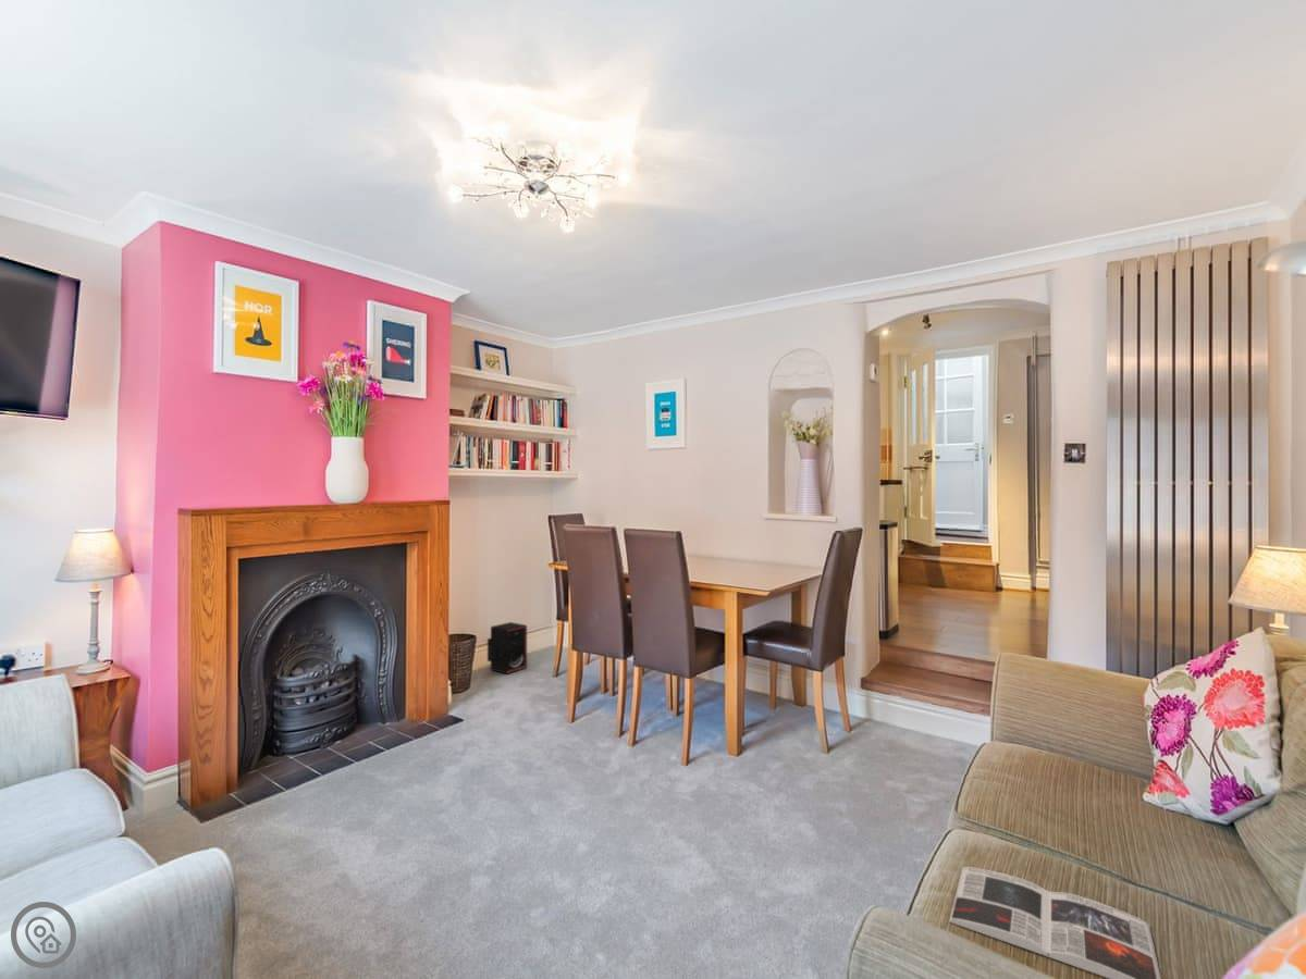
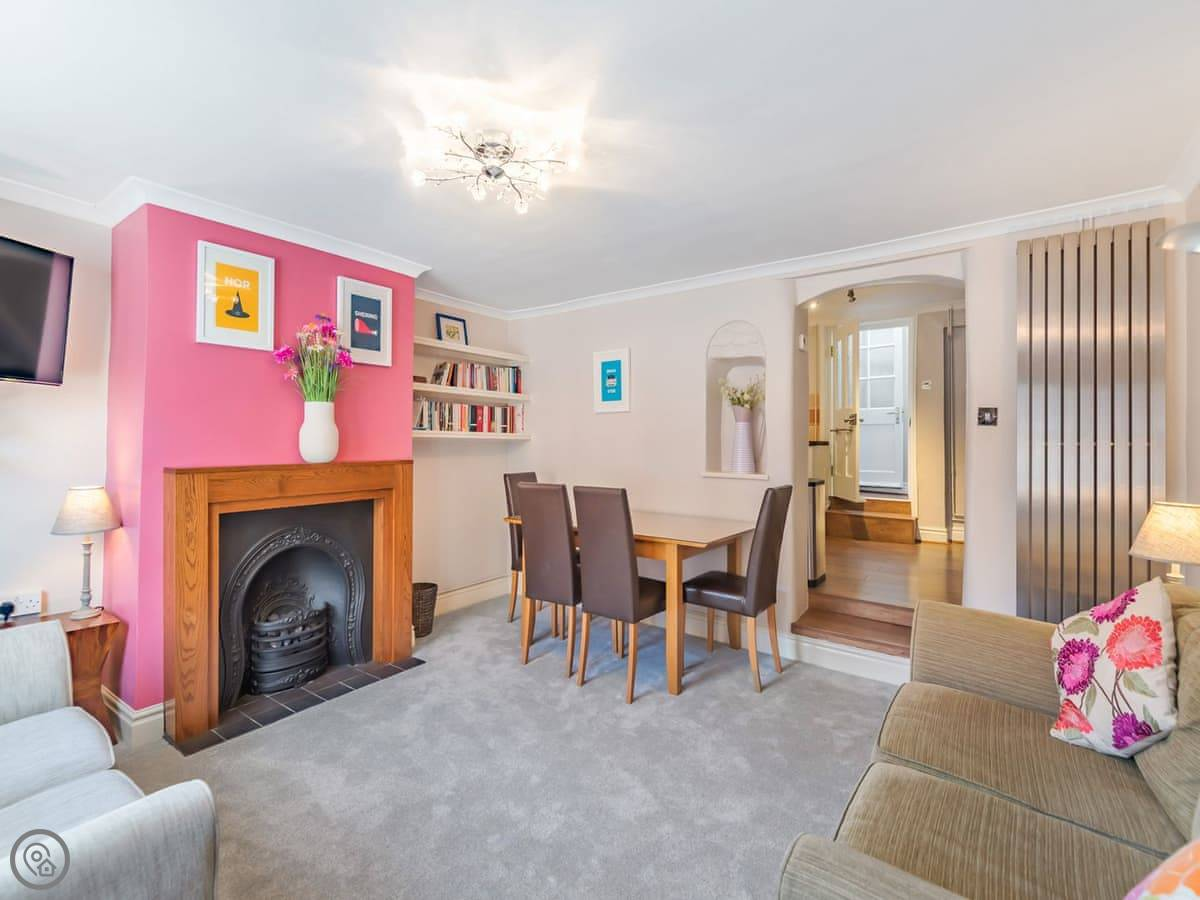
- stereo [486,621,528,676]
- magazine [948,866,1162,979]
